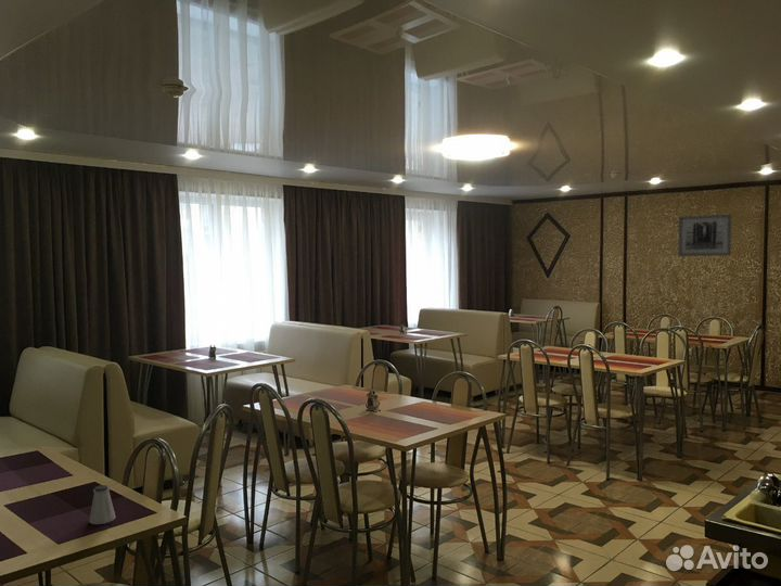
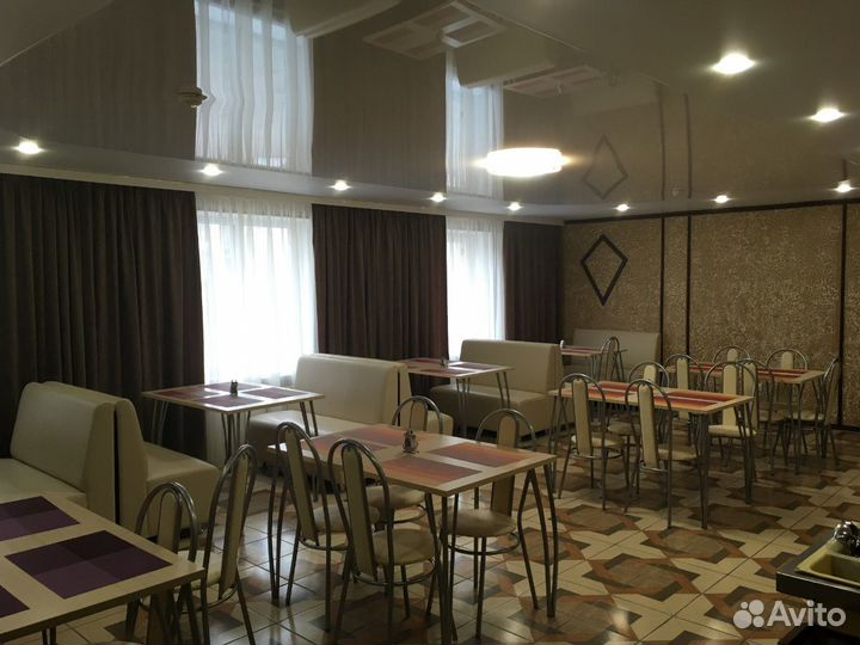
- wall art [677,213,733,257]
- saltshaker [88,484,116,525]
